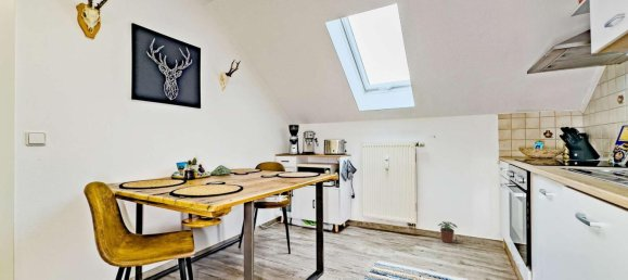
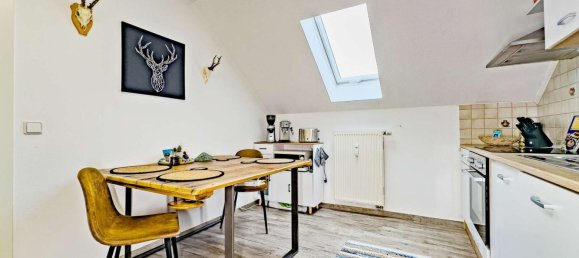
- potted plant [437,220,459,244]
